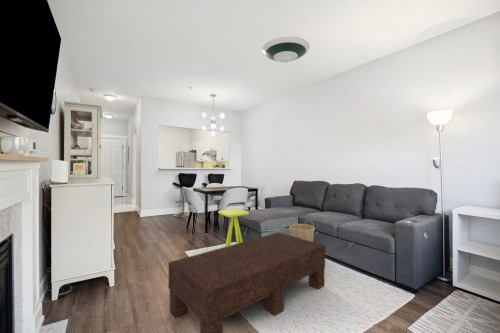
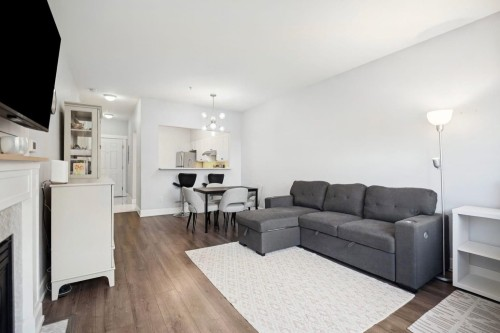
- basket [288,219,316,242]
- side table [217,208,250,247]
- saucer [261,36,311,64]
- coffee table [167,231,326,333]
